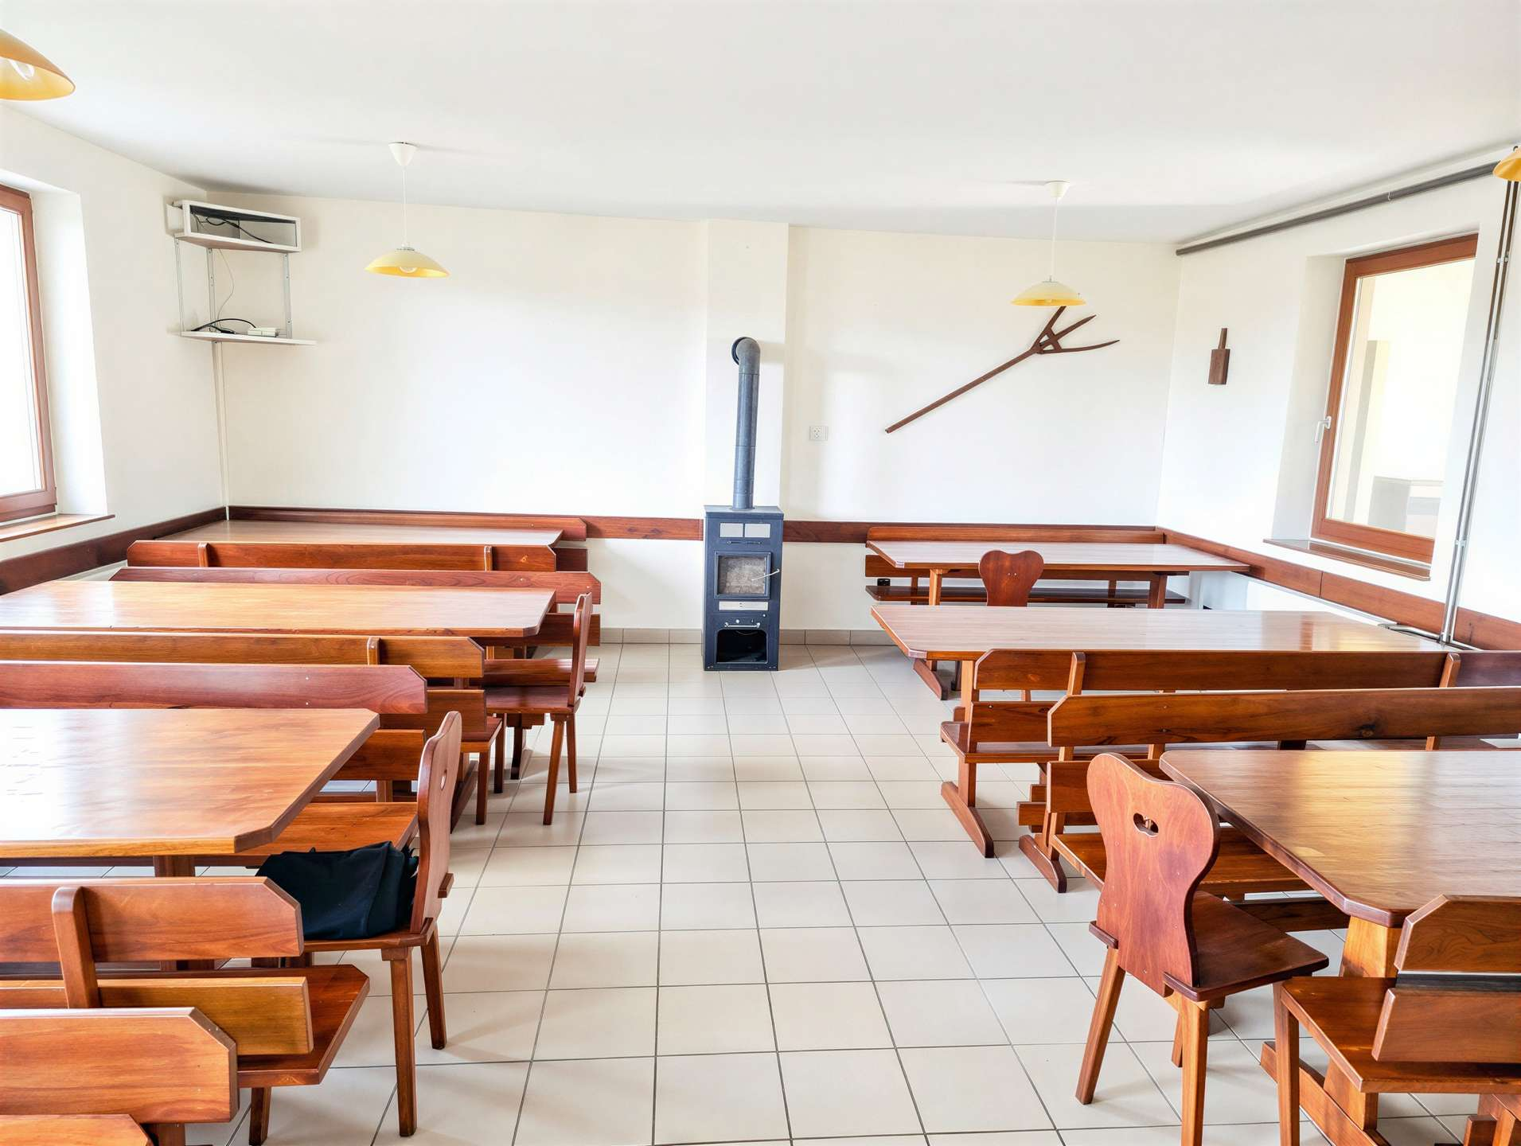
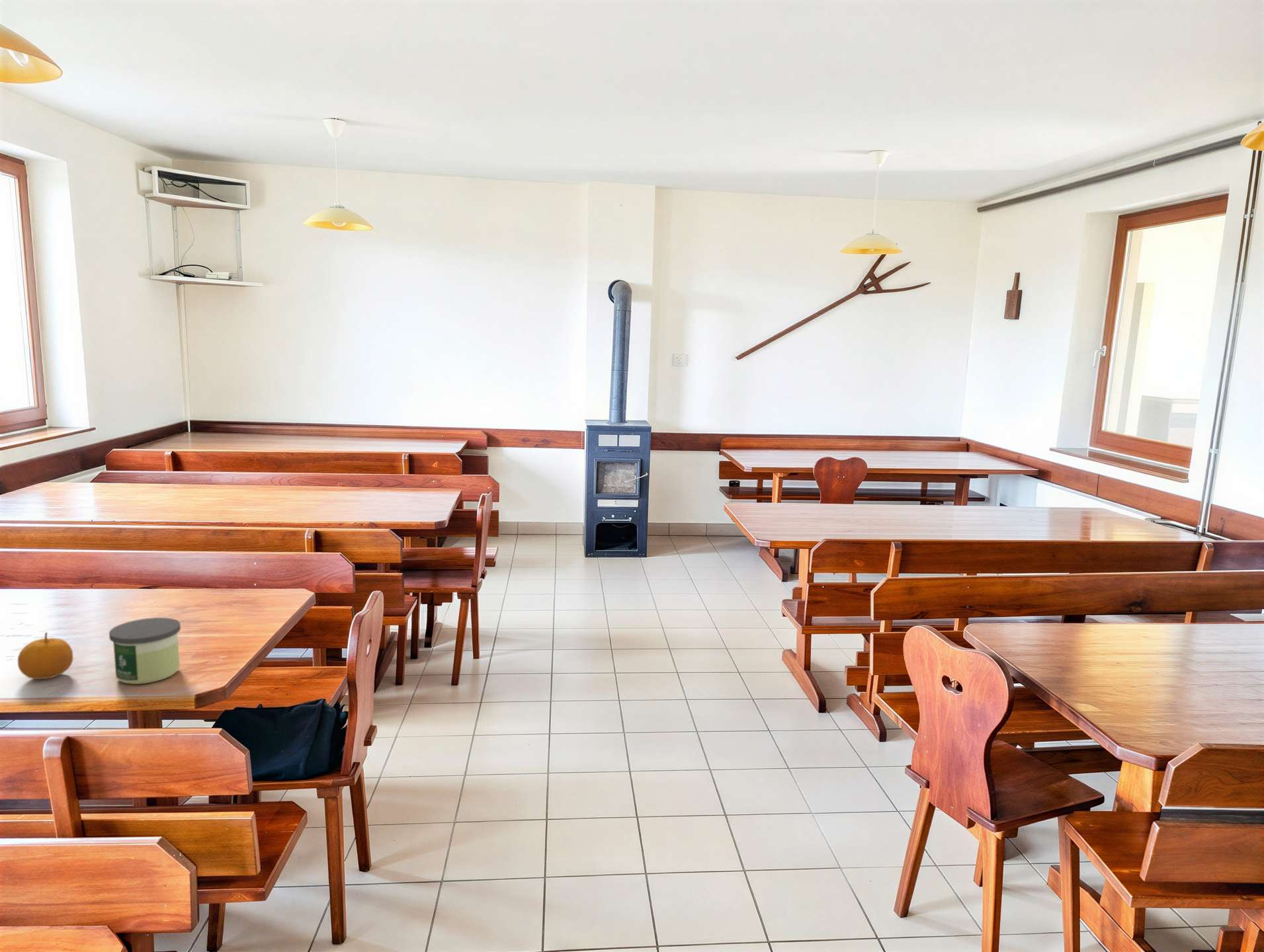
+ candle [108,617,181,685]
+ fruit [17,631,74,680]
